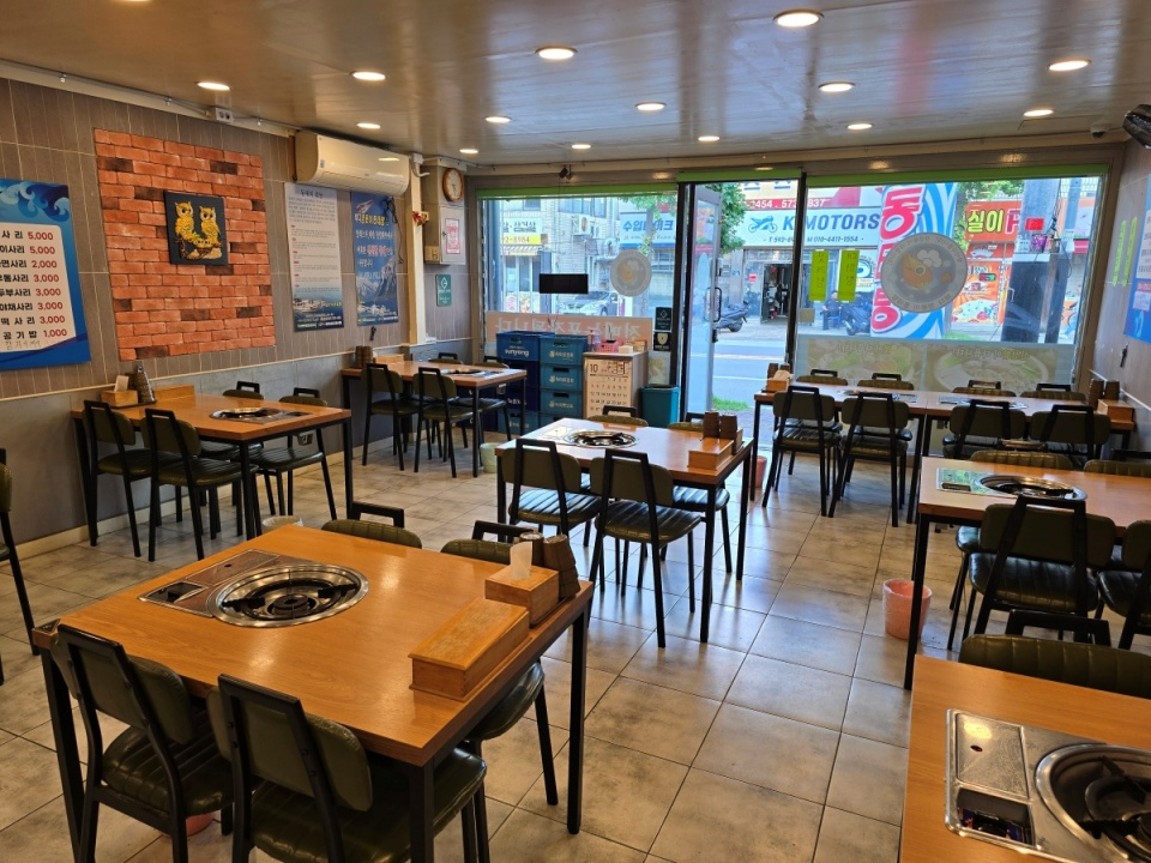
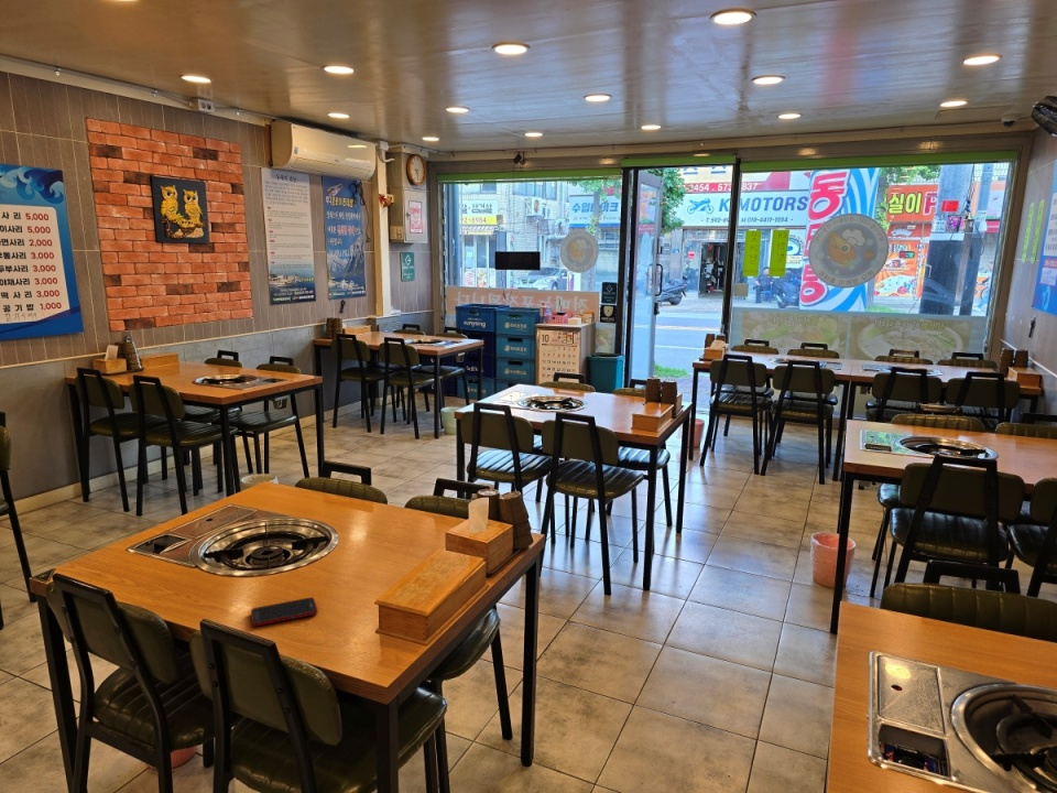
+ cell phone [250,596,318,628]
